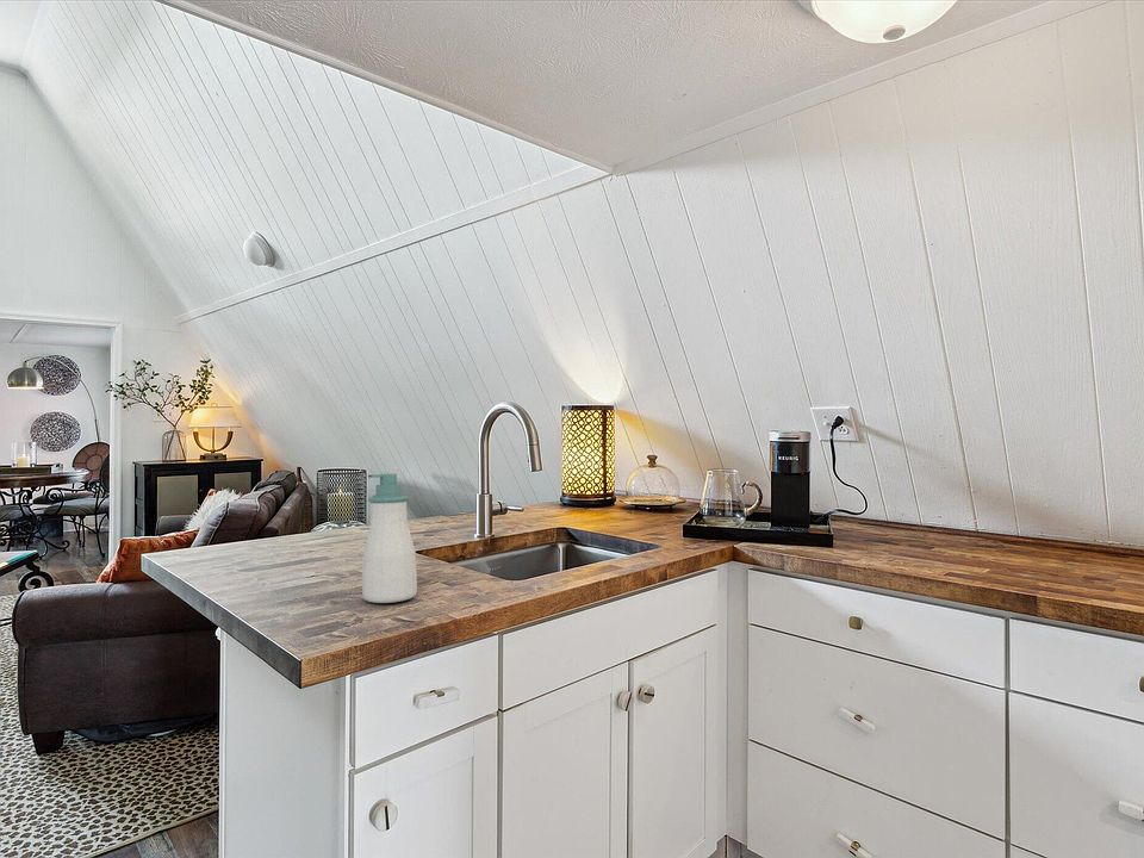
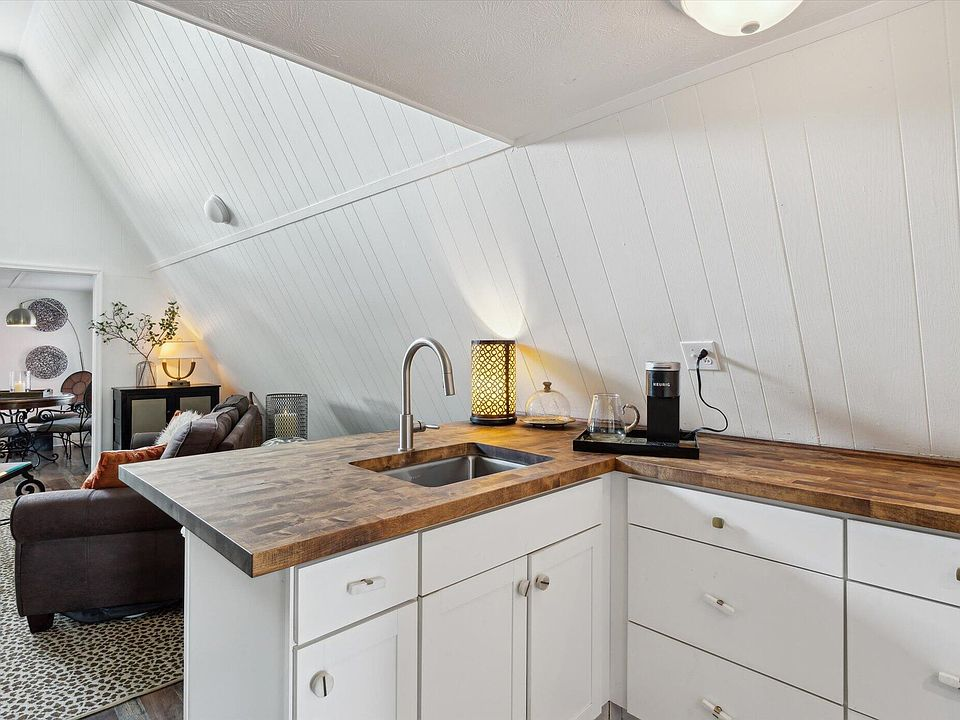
- soap bottle [361,473,418,604]
